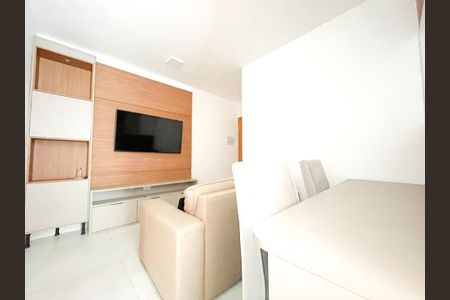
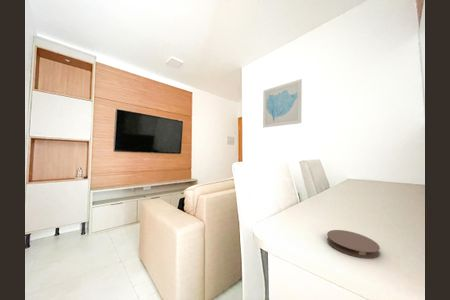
+ wall art [262,78,303,129]
+ coaster [326,229,381,260]
